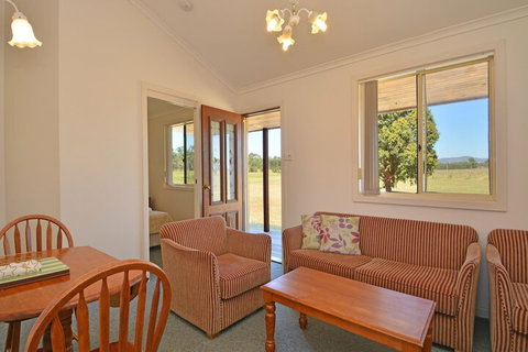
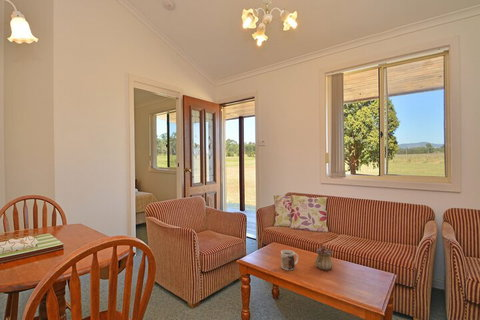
+ teapot [314,245,334,271]
+ mug [280,249,299,271]
